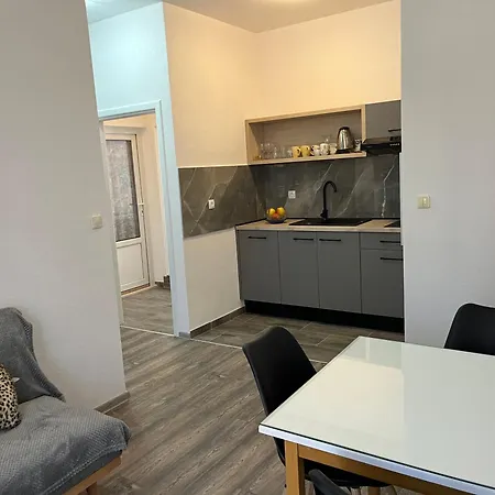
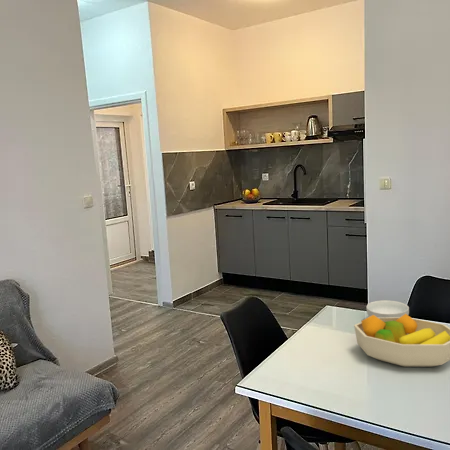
+ cereal bowl [365,299,410,318]
+ fruit bowl [353,314,450,368]
